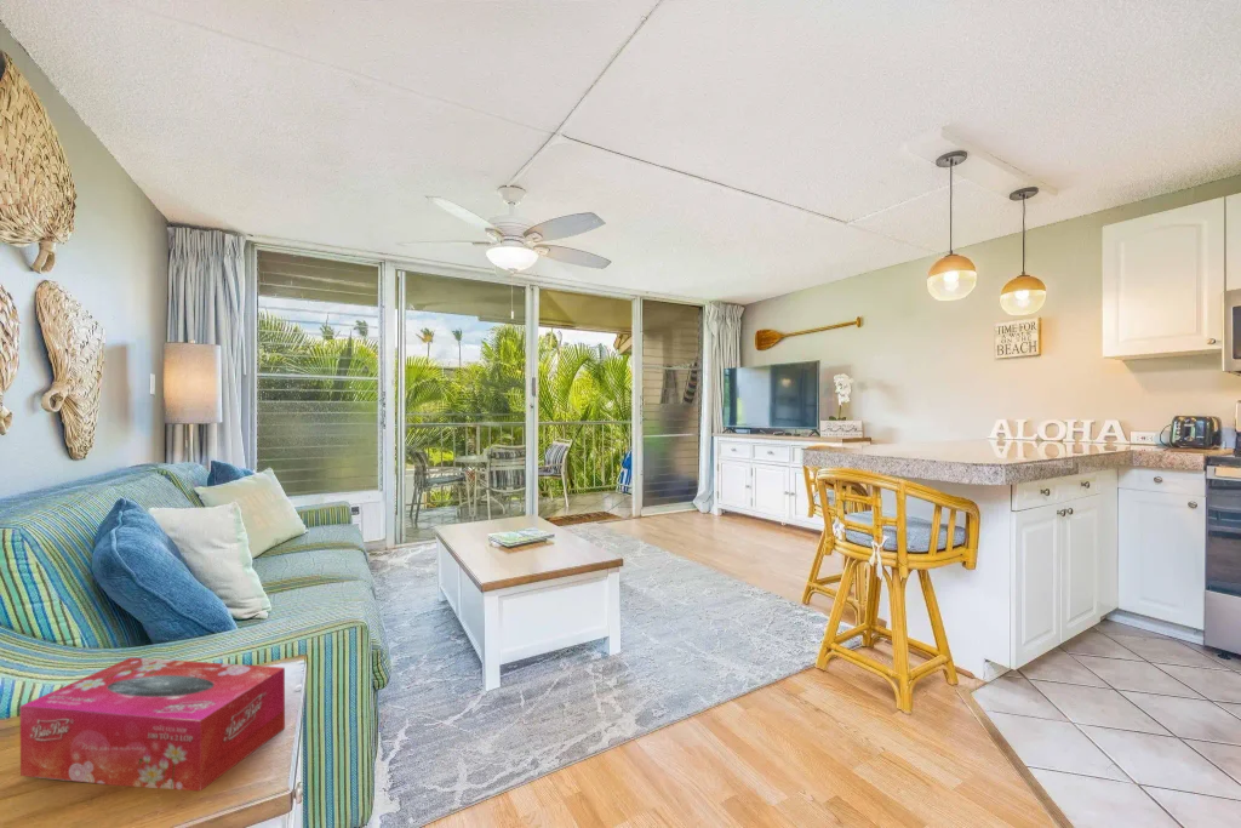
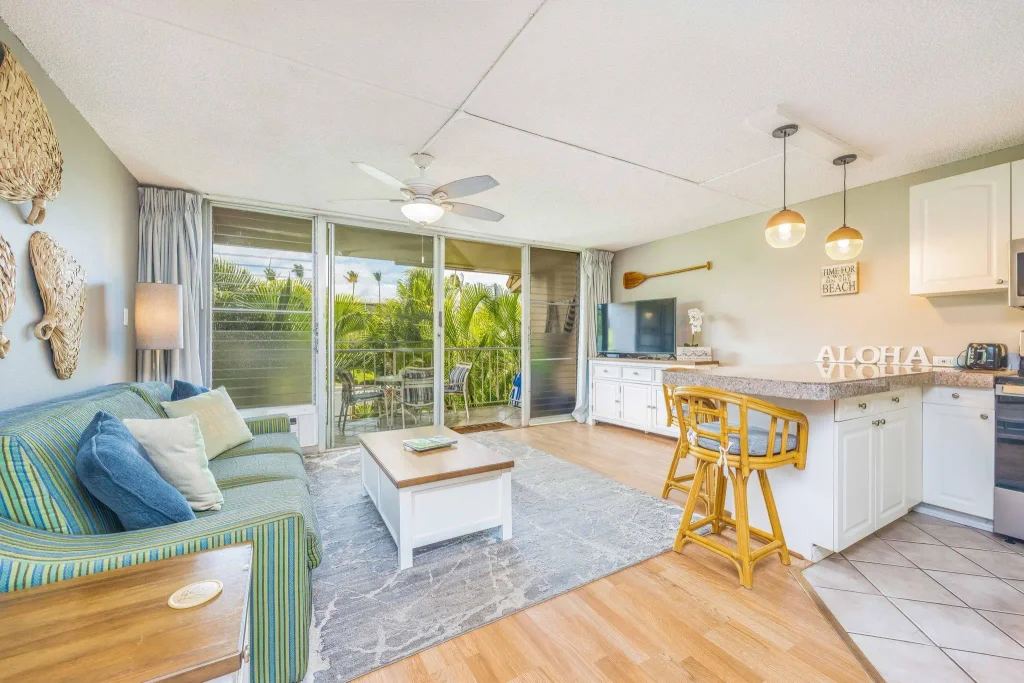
- tissue box [19,656,286,792]
